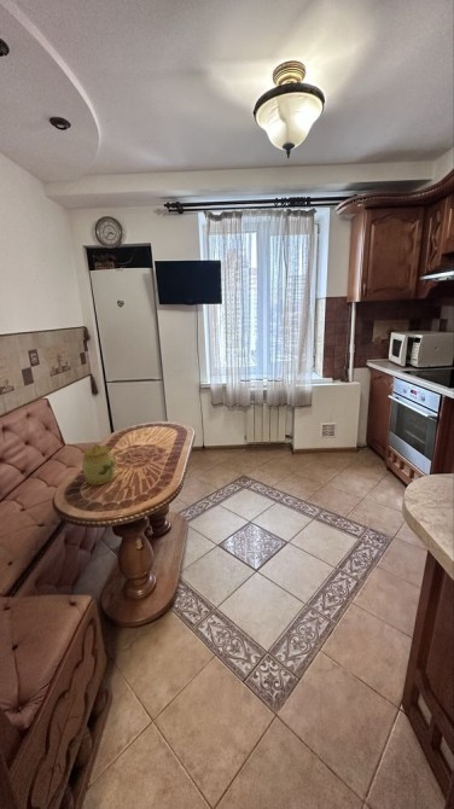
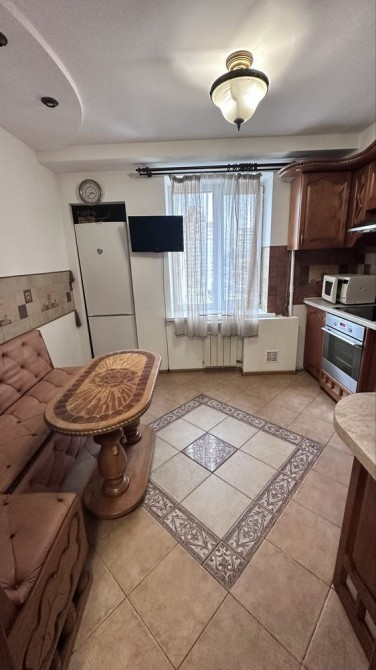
- jar [81,443,116,487]
